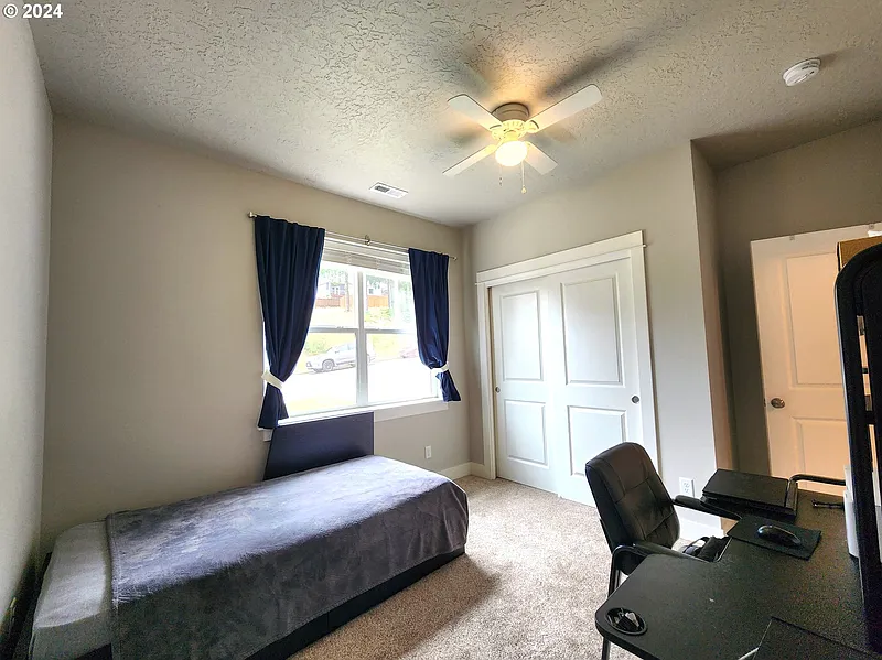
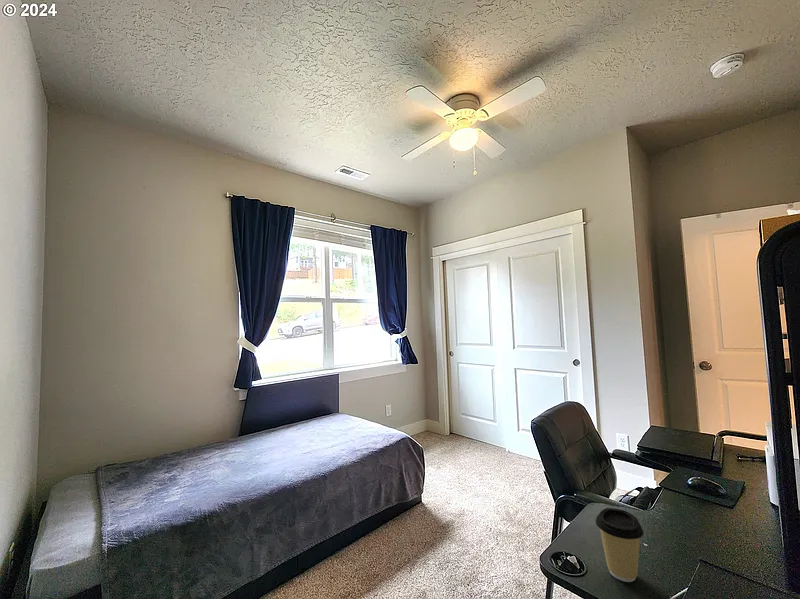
+ coffee cup [594,507,645,583]
